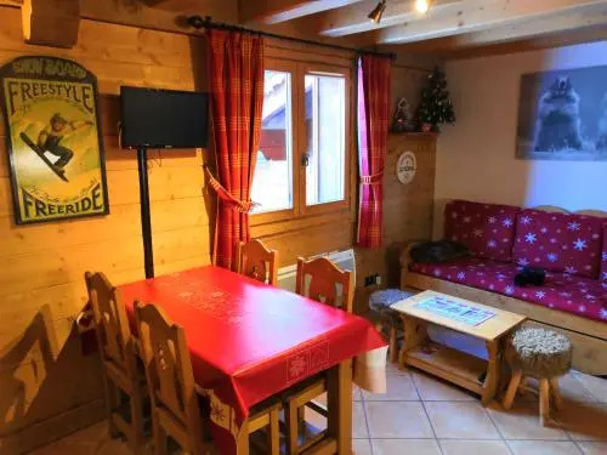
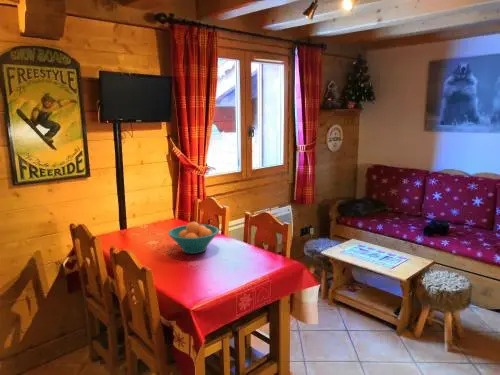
+ fruit bowl [167,221,220,255]
